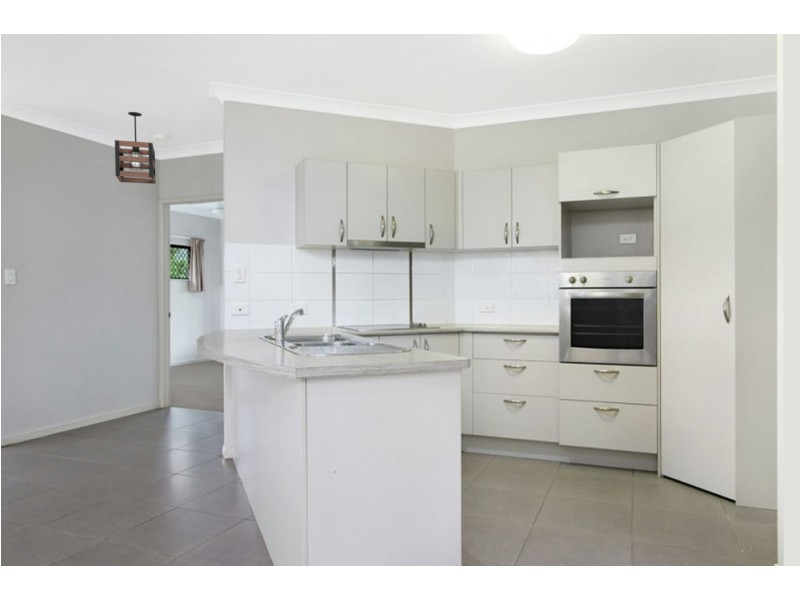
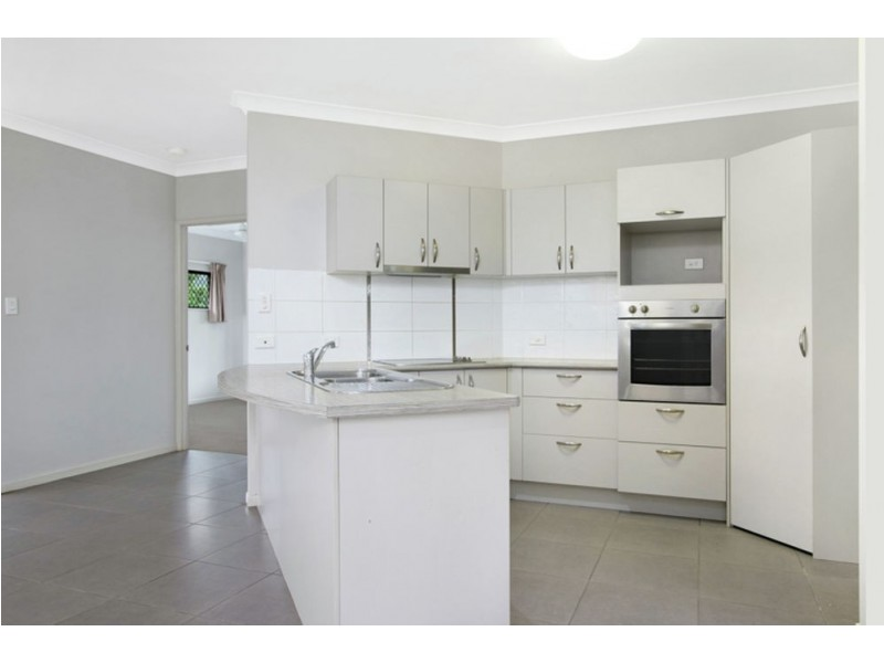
- pendant light [114,111,157,185]
